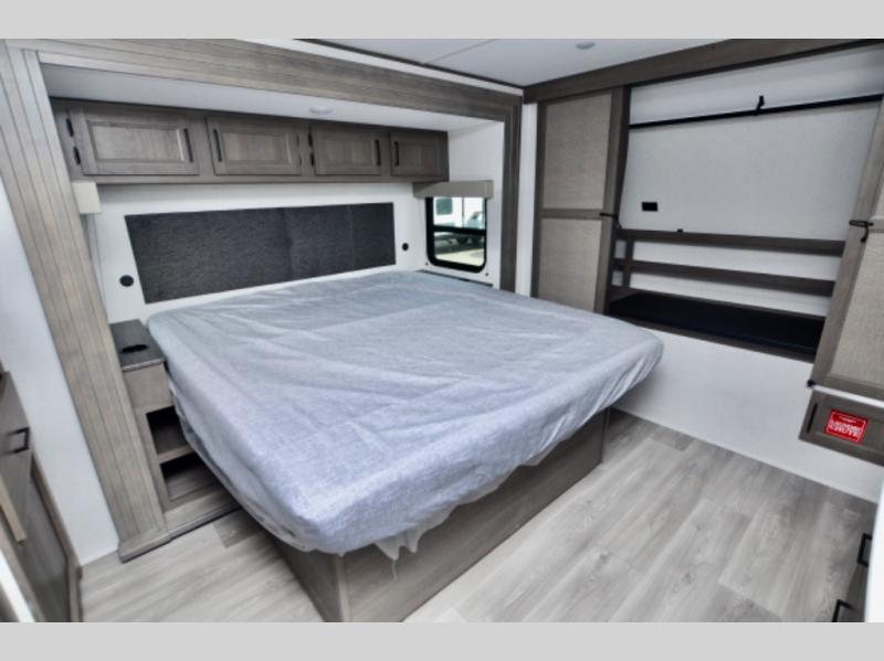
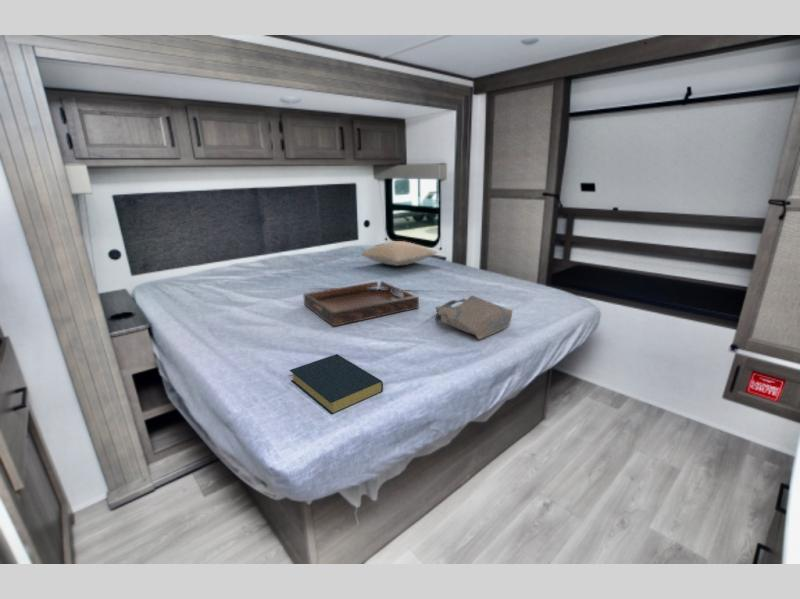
+ serving tray [302,280,420,328]
+ pillow [361,240,438,267]
+ hardback book [289,353,384,416]
+ tote bag [434,295,513,340]
